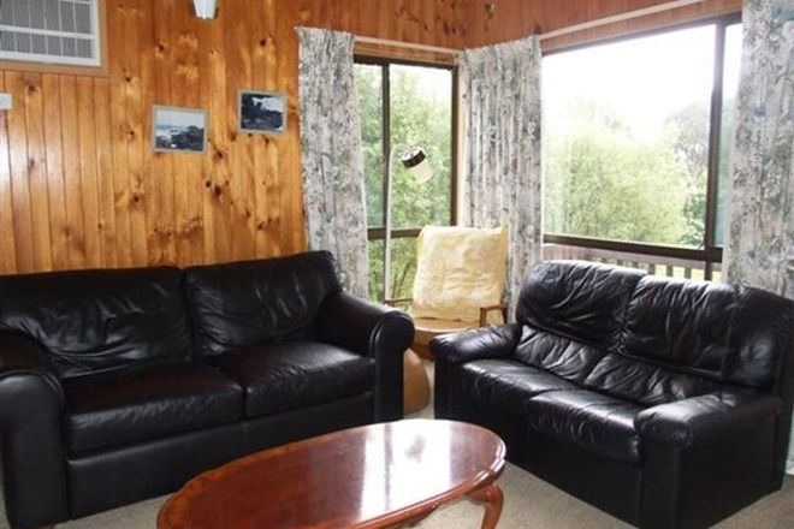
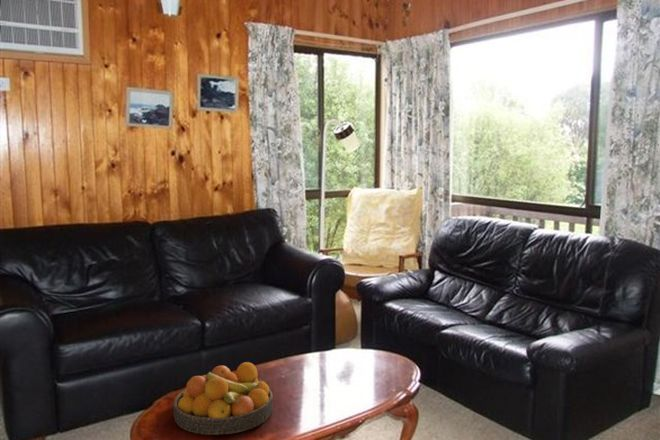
+ fruit bowl [172,361,274,436]
